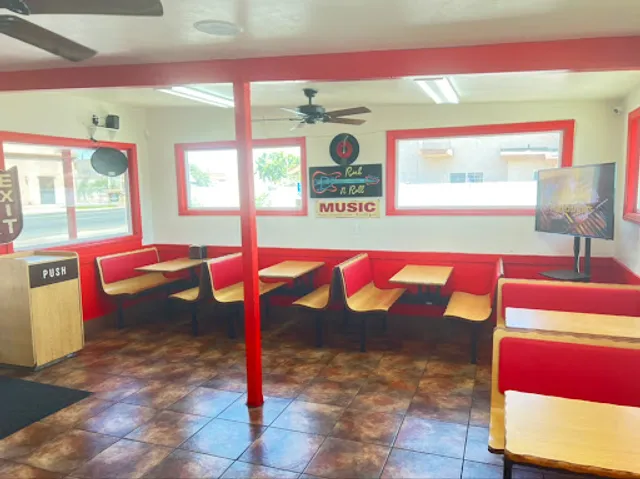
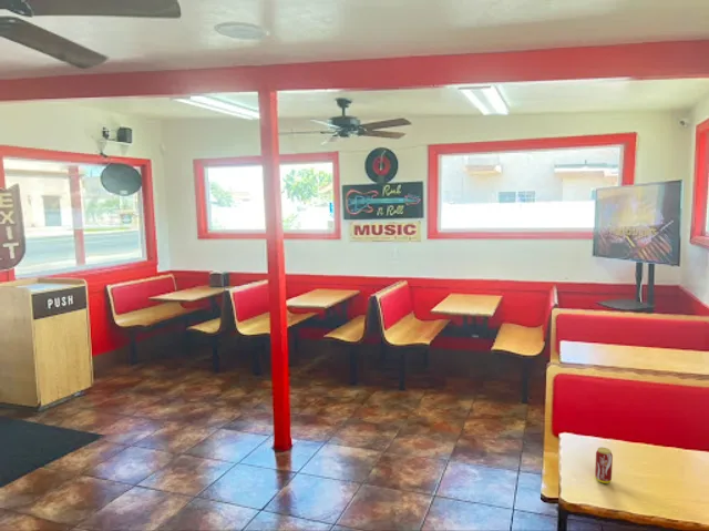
+ beverage can [594,447,614,484]
